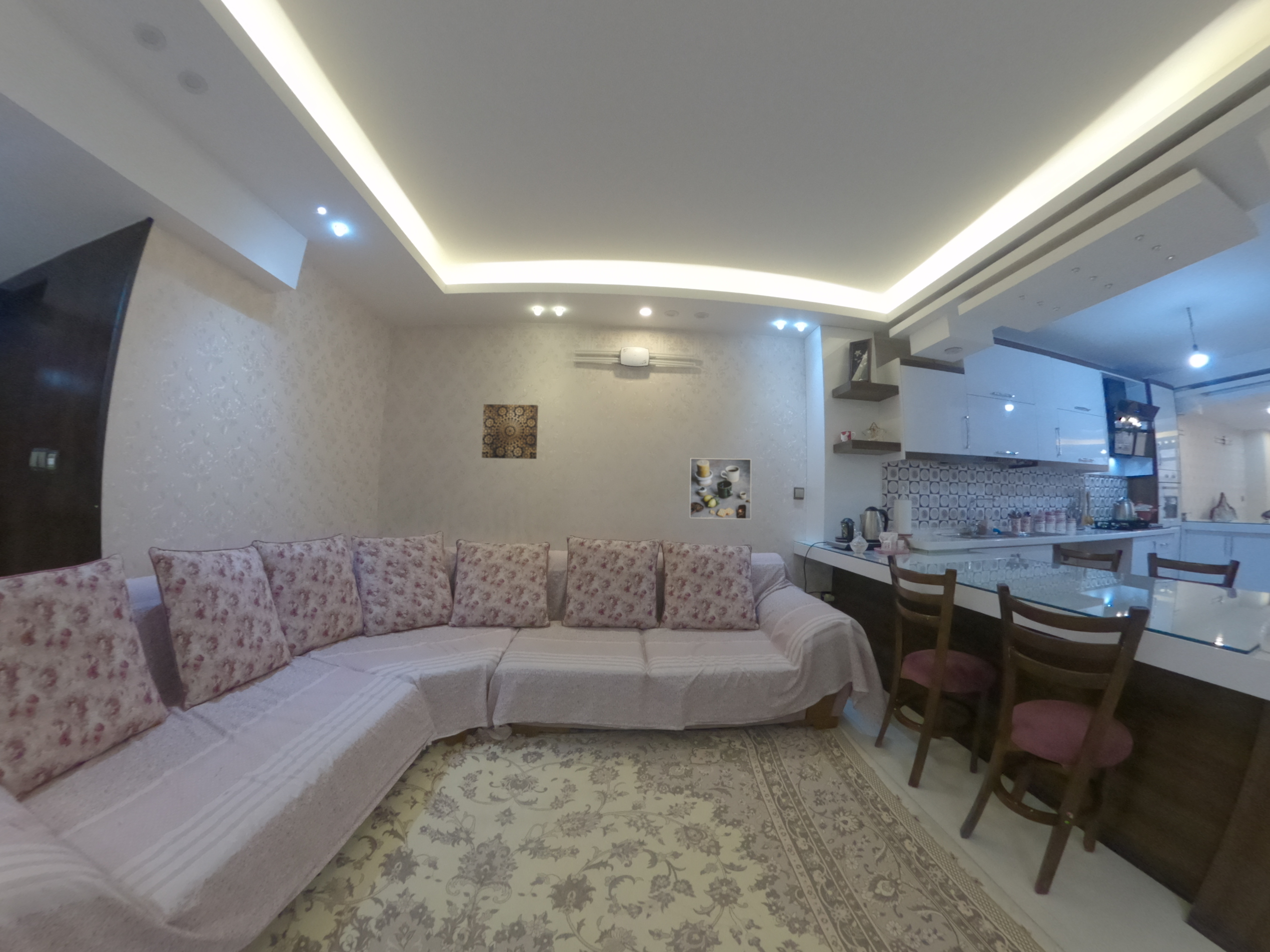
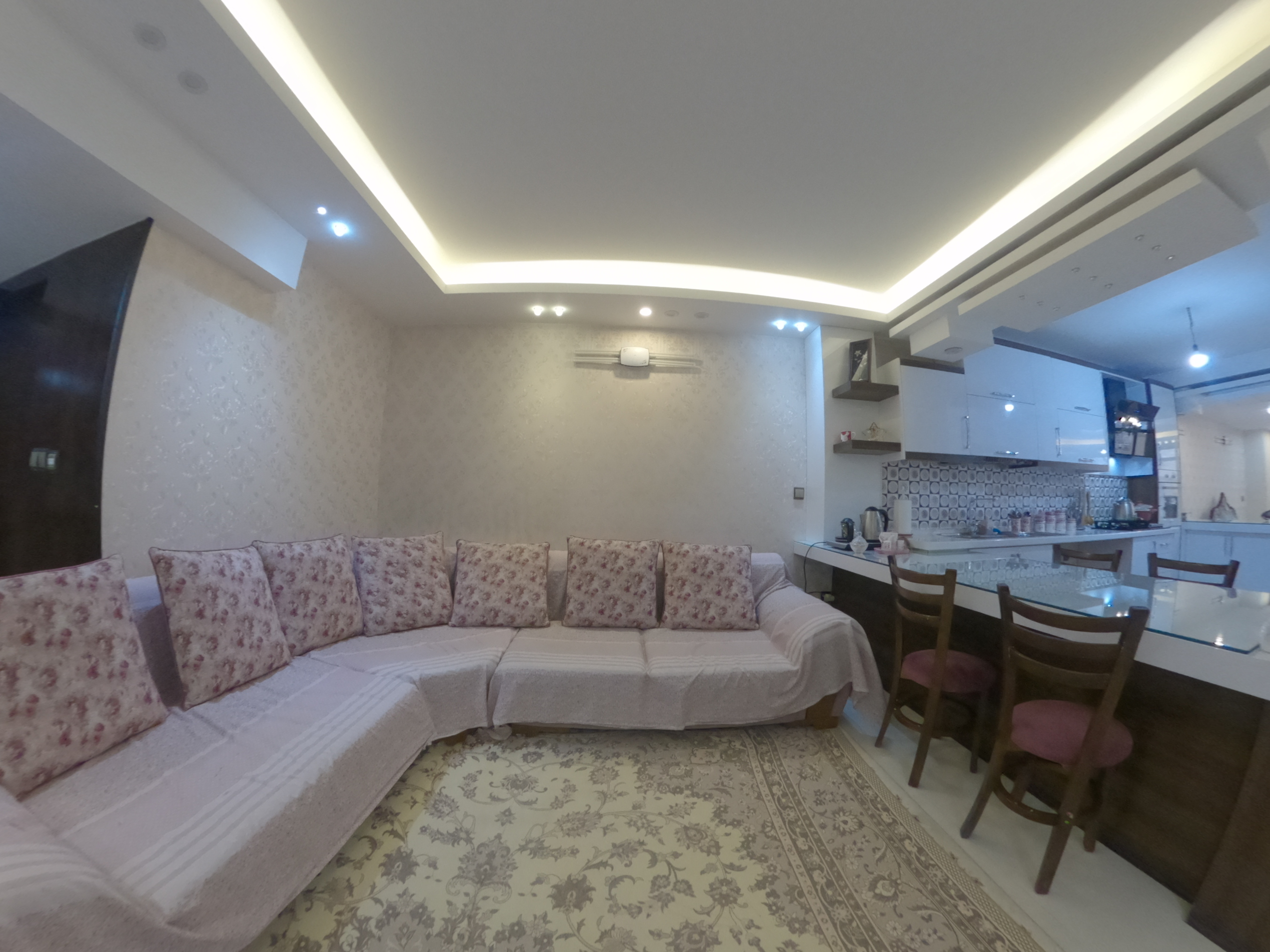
- wall art [481,404,539,460]
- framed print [689,458,751,520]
